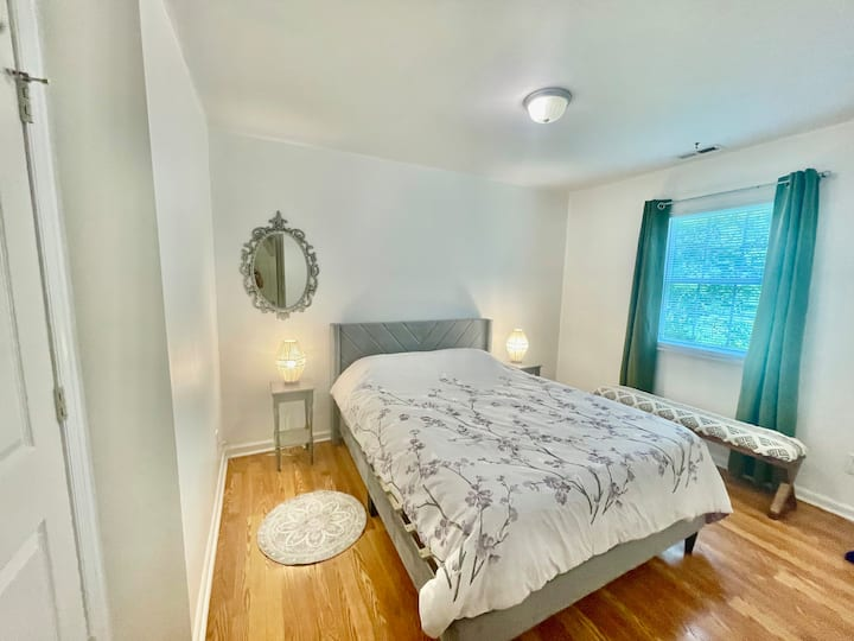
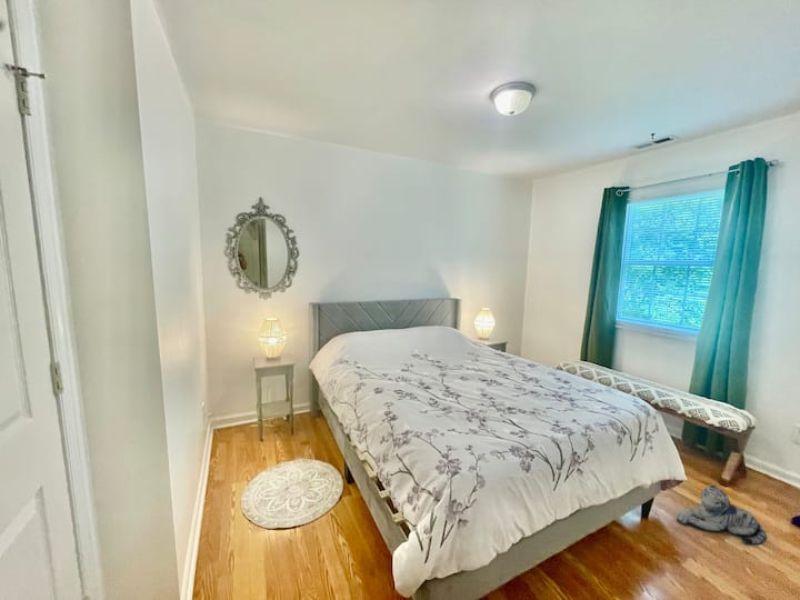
+ plush toy [673,483,768,546]
